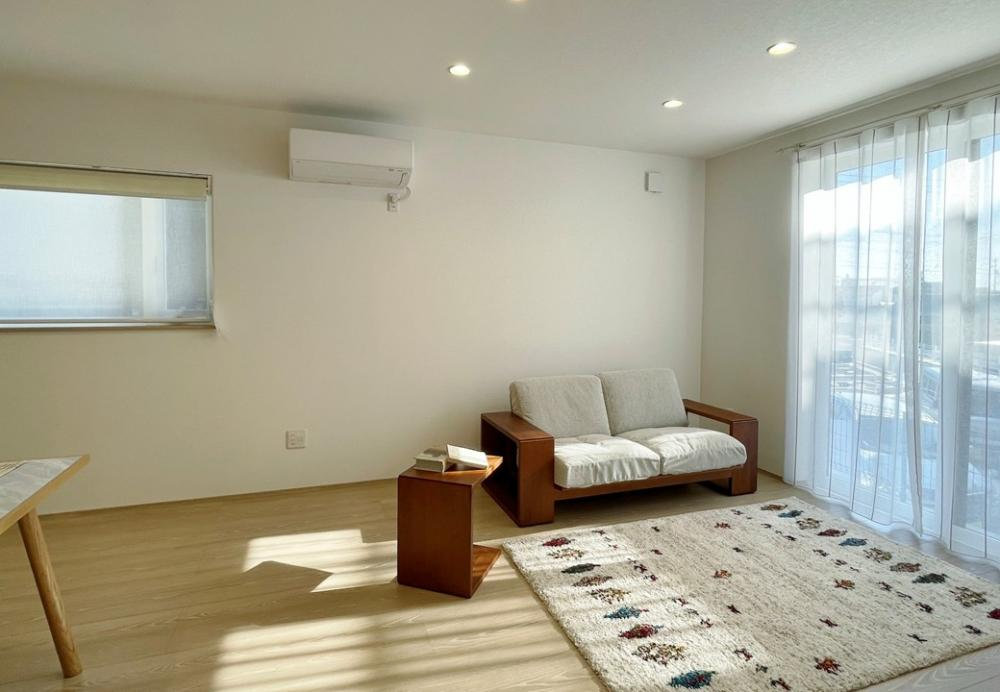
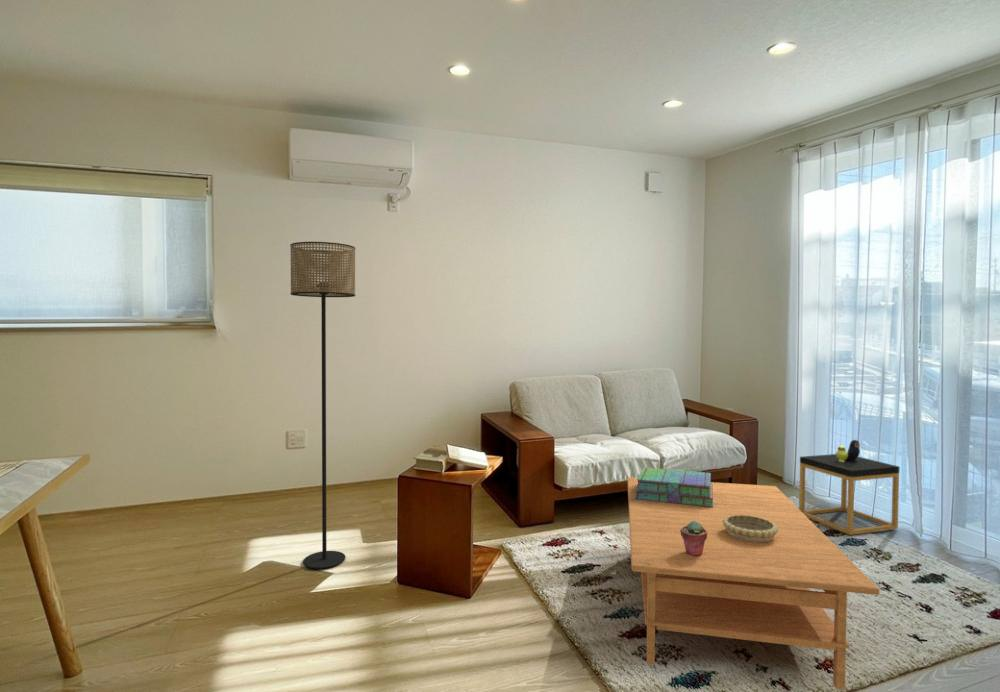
+ stack of books [635,466,713,507]
+ potted succulent [680,521,707,556]
+ side table [798,439,901,536]
+ floor lamp [289,241,356,570]
+ coffee table [627,476,880,691]
+ decorative bowl [723,515,778,543]
